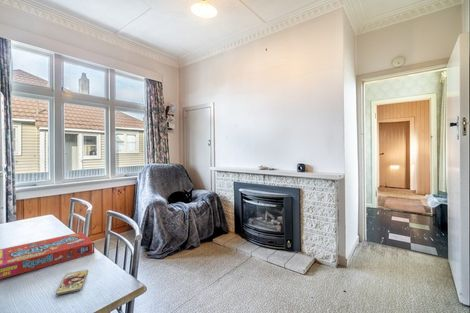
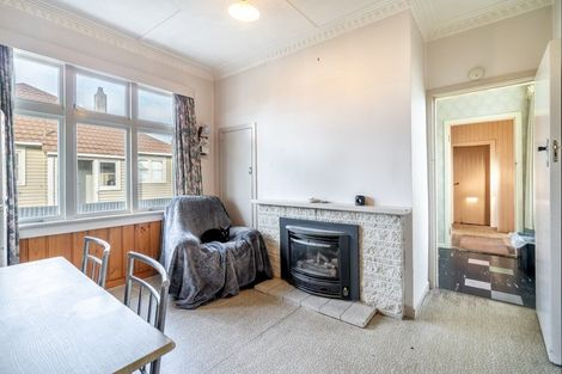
- snack box [0,231,95,280]
- smartphone [55,269,89,296]
